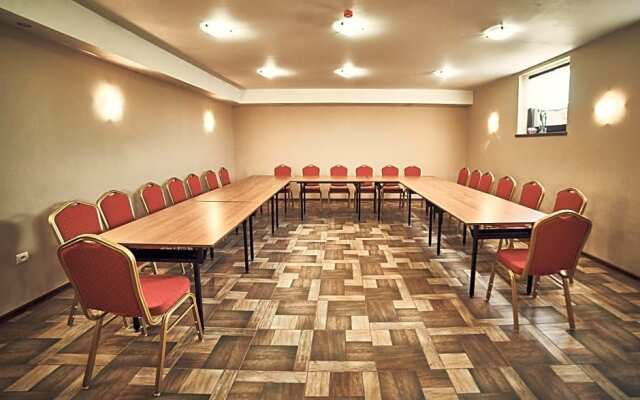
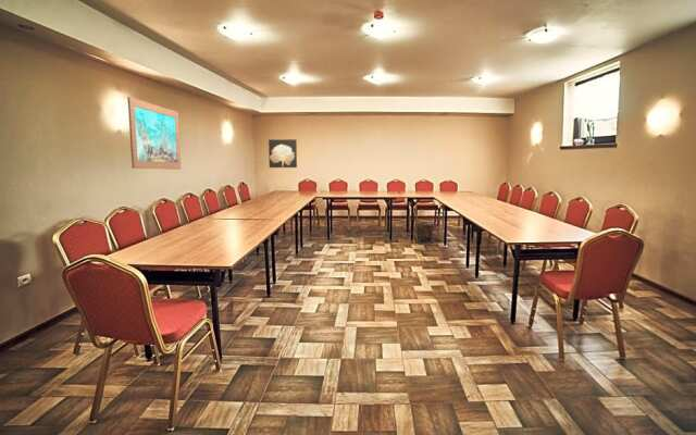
+ wall art [268,138,298,169]
+ waste bin [414,221,436,246]
+ wall art [126,96,182,171]
